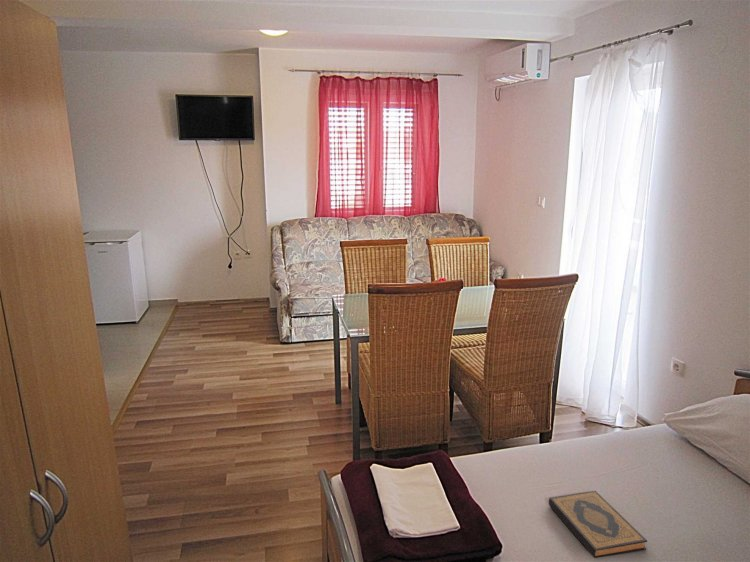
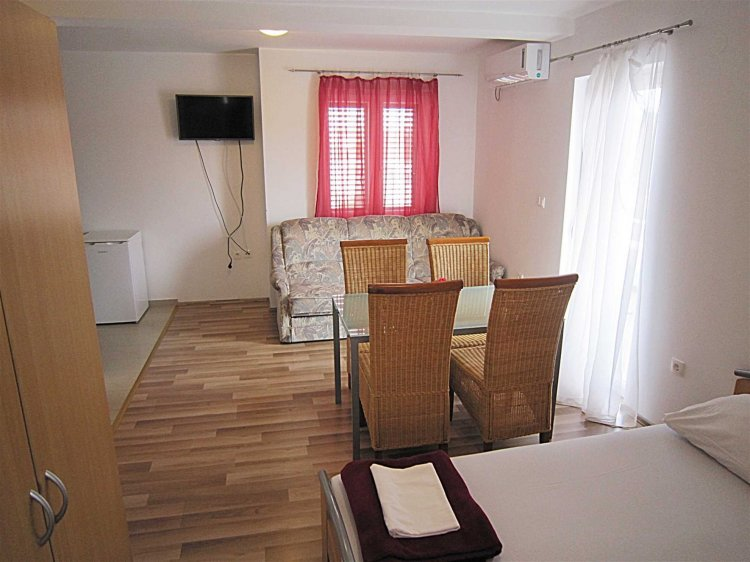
- hardback book [548,490,648,559]
